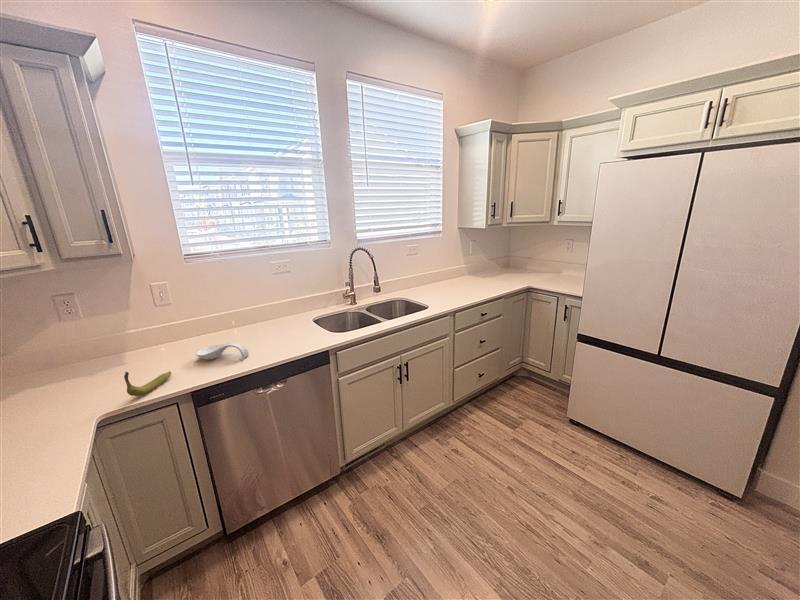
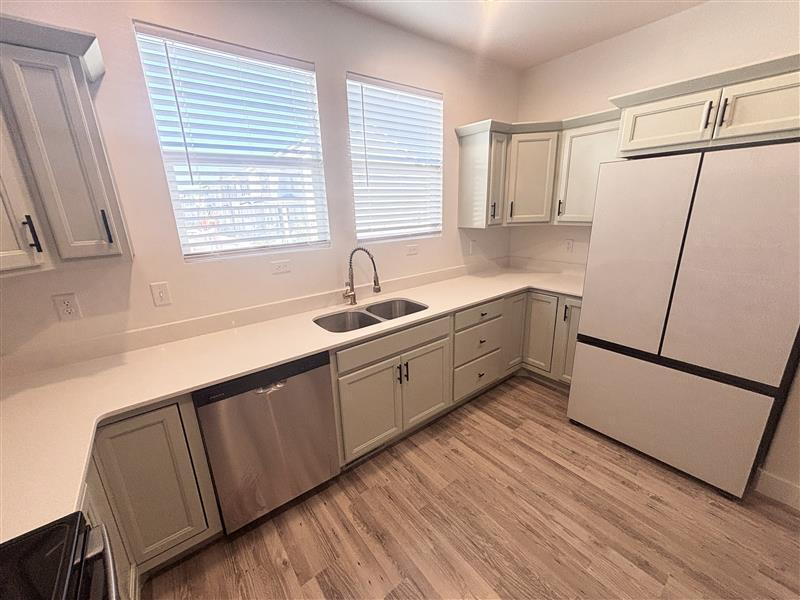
- spoon rest [195,341,250,361]
- banana [123,371,172,397]
